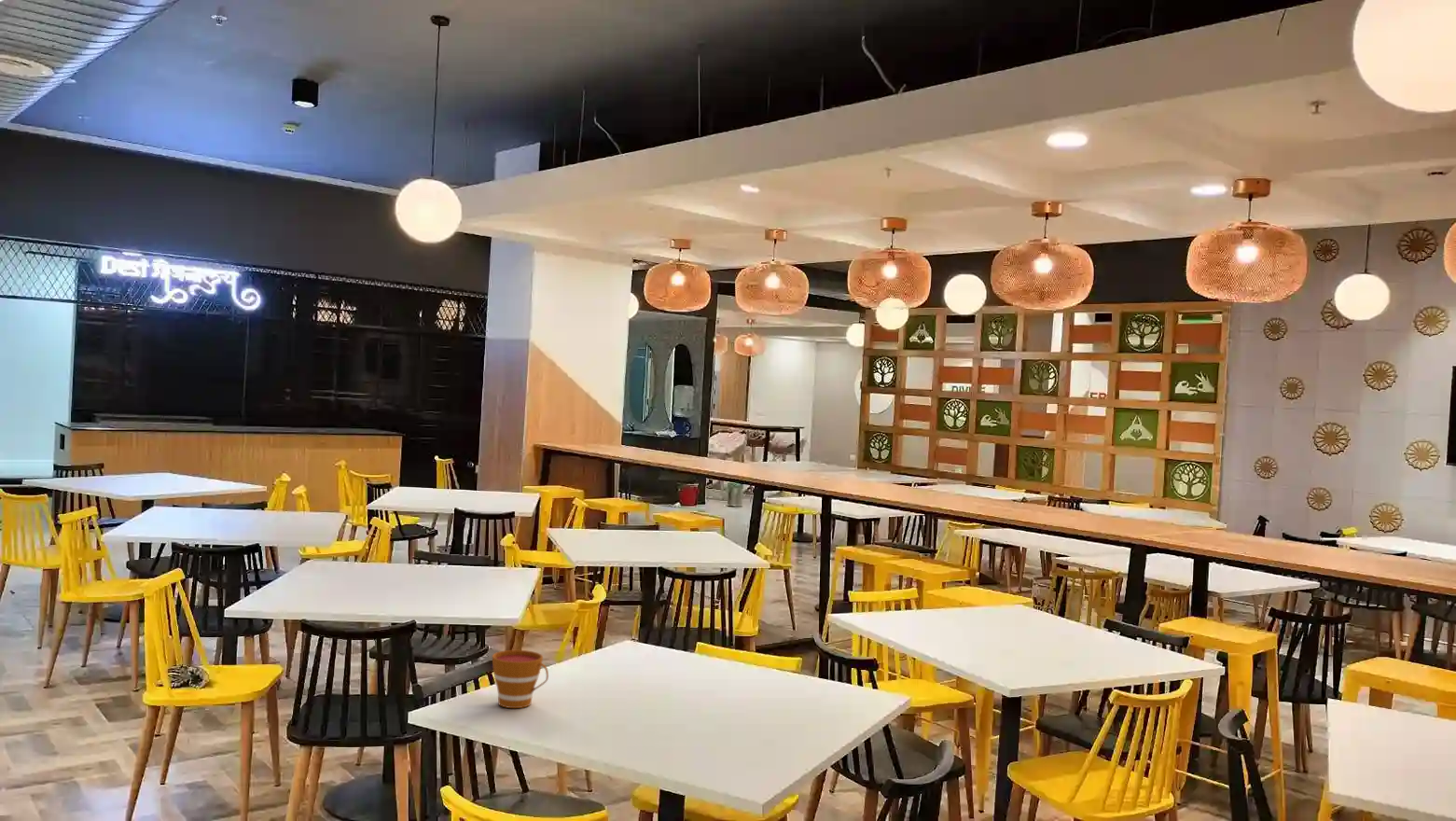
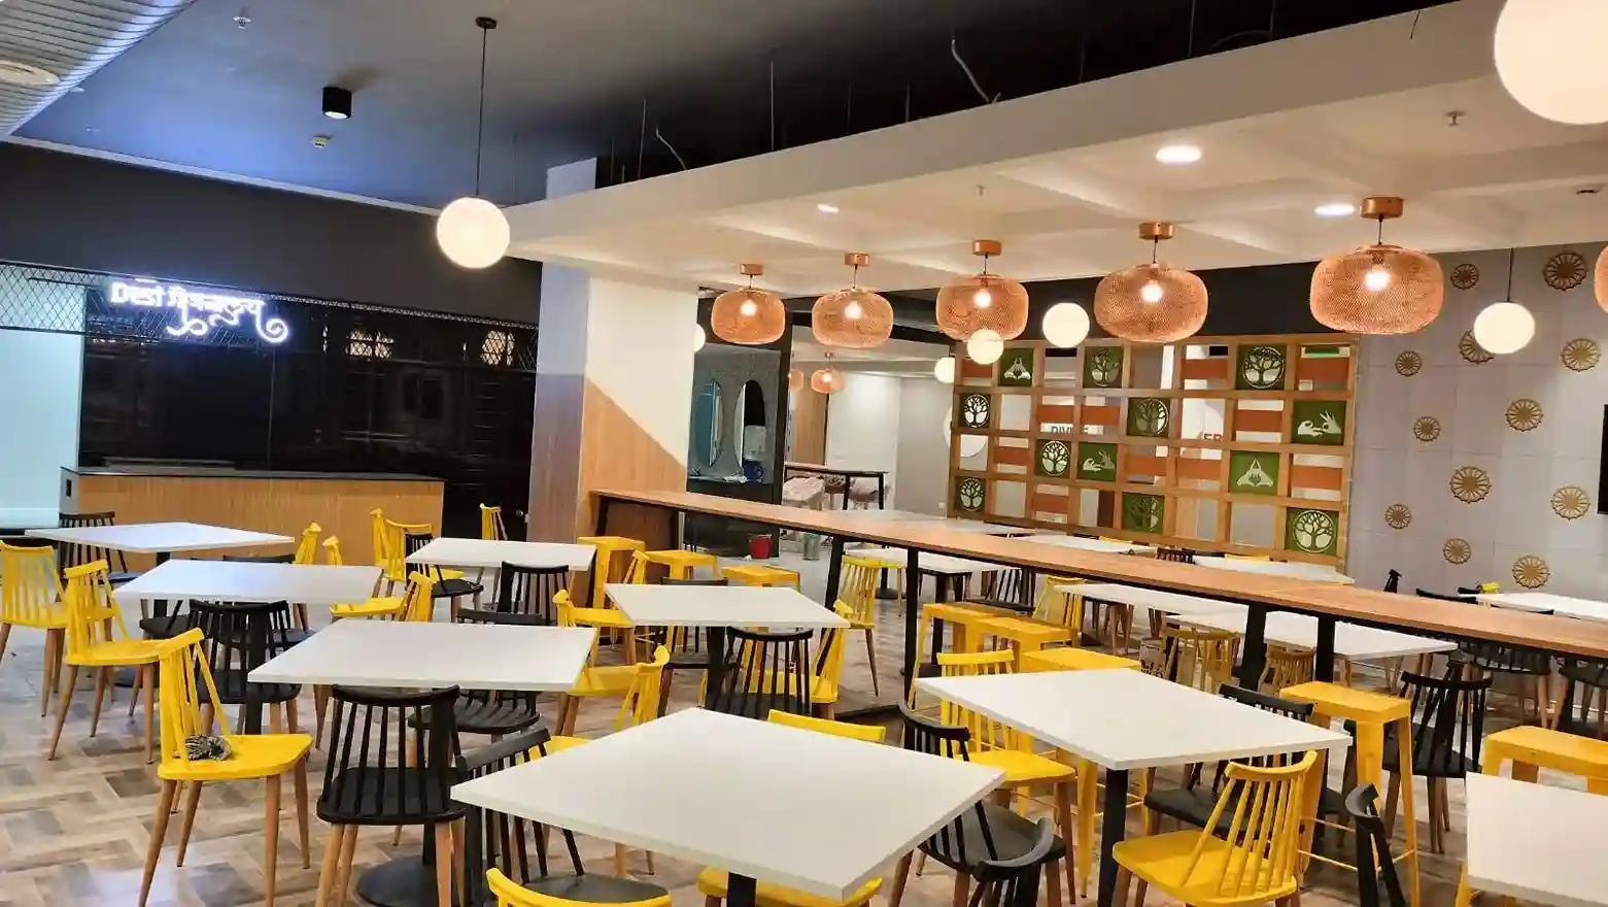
- cup [492,649,549,709]
